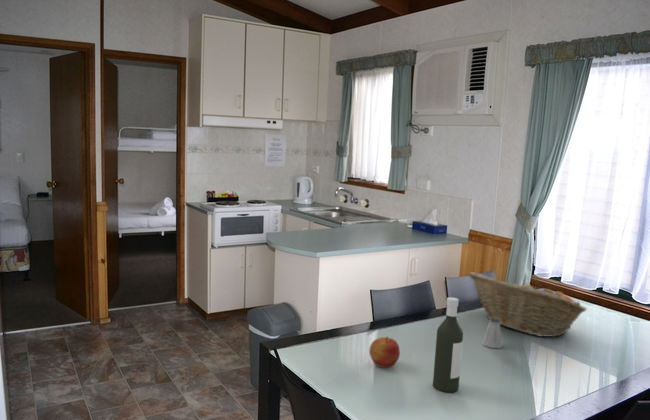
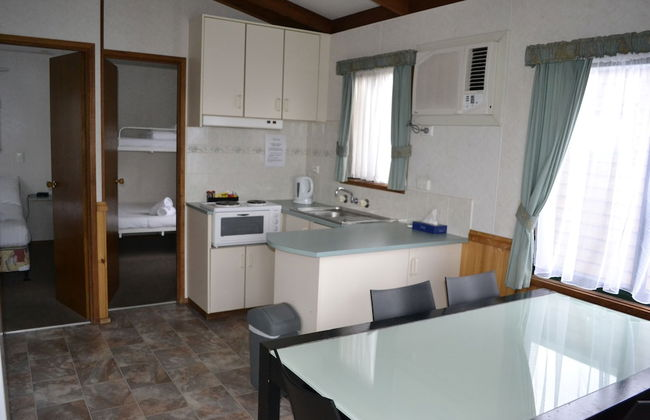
- apple [368,335,401,368]
- fruit basket [468,271,588,338]
- bottle [432,296,464,393]
- saltshaker [482,318,503,349]
